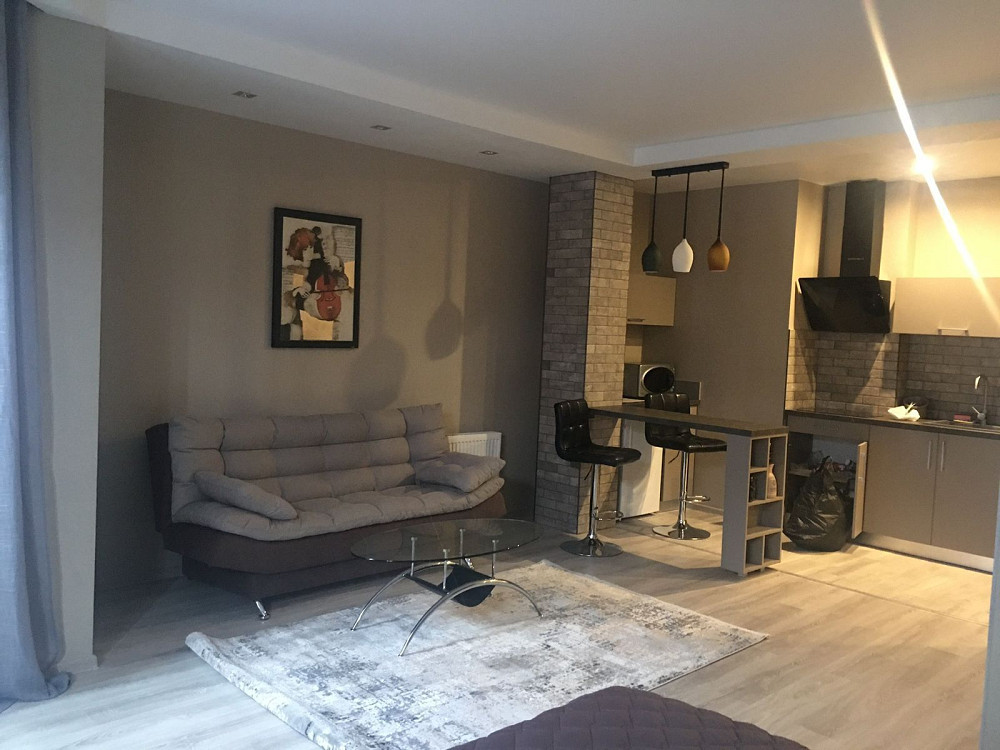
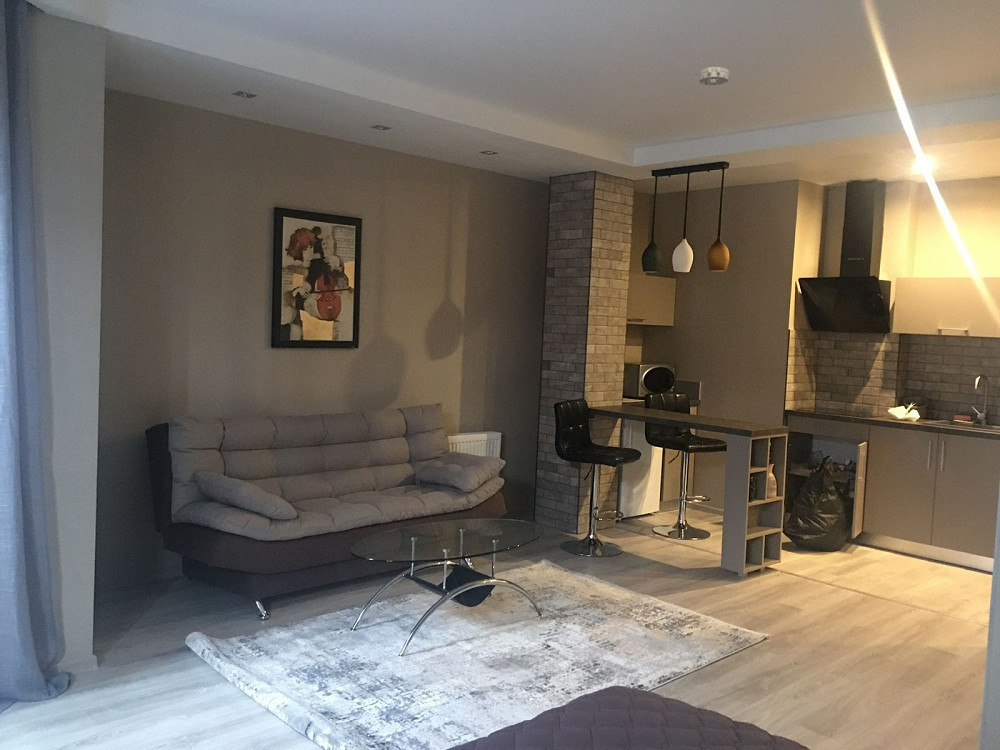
+ smoke detector [698,66,730,86]
